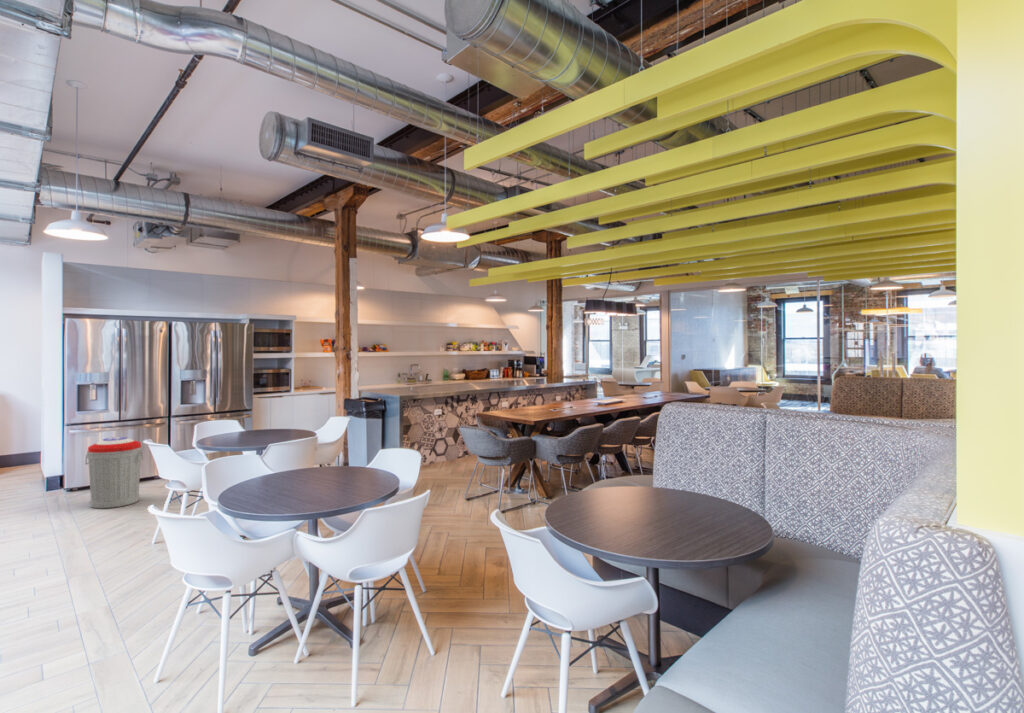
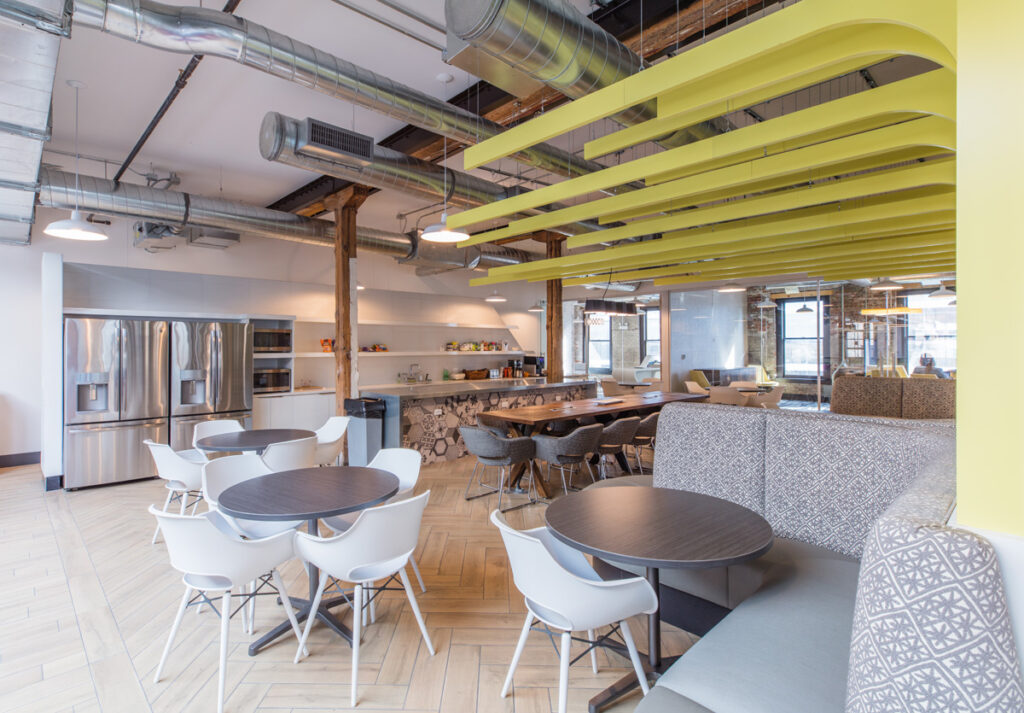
- trash can [85,436,144,510]
